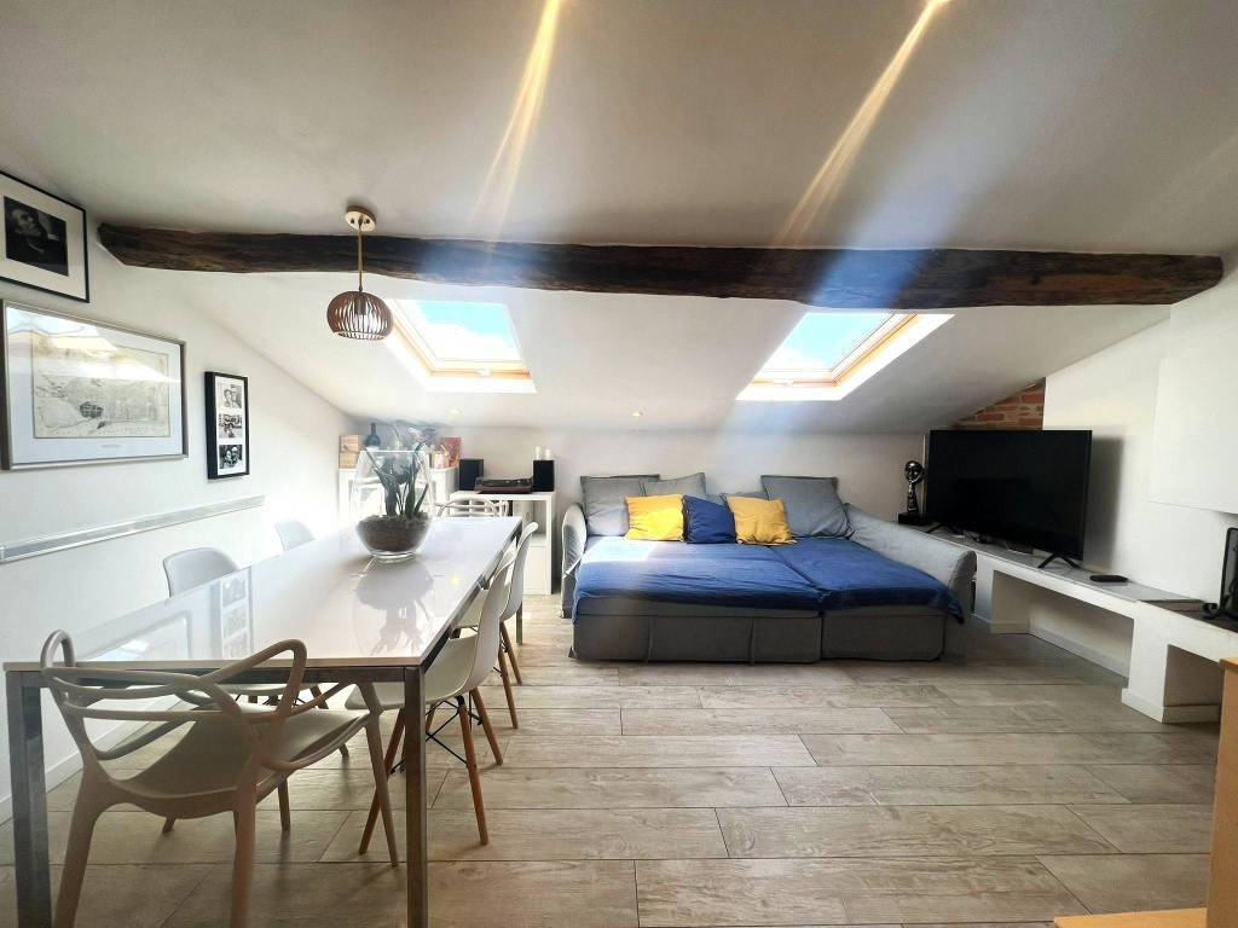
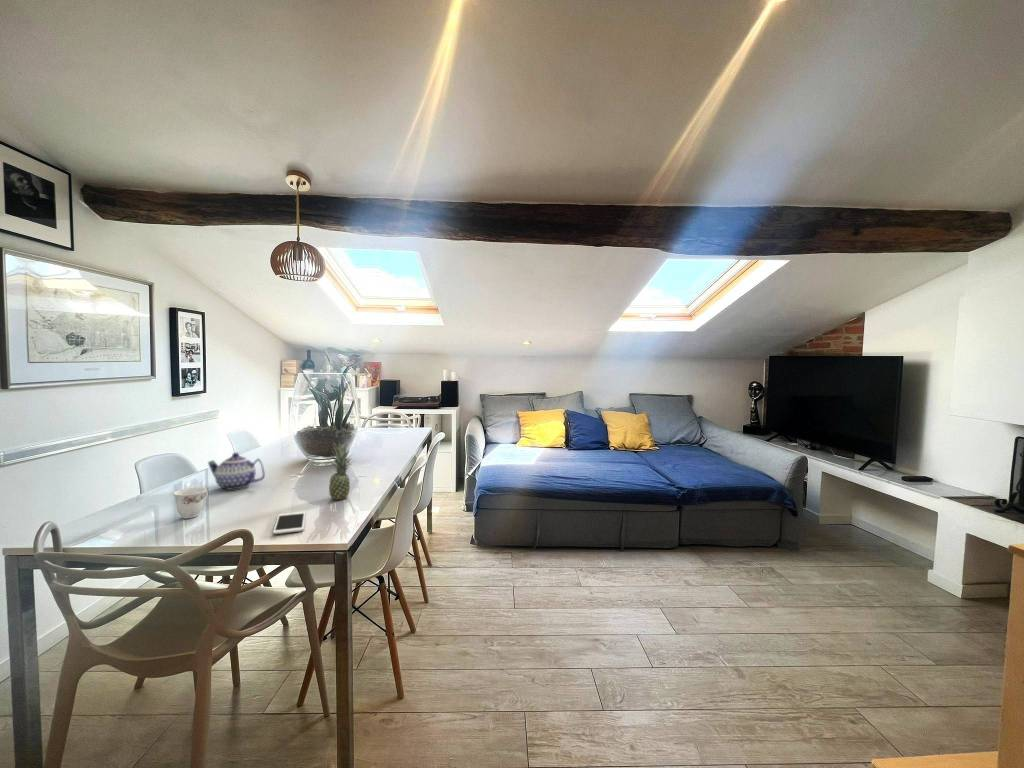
+ teapot [207,452,266,491]
+ teacup [172,486,209,519]
+ cell phone [272,510,307,535]
+ fruit [328,442,353,501]
